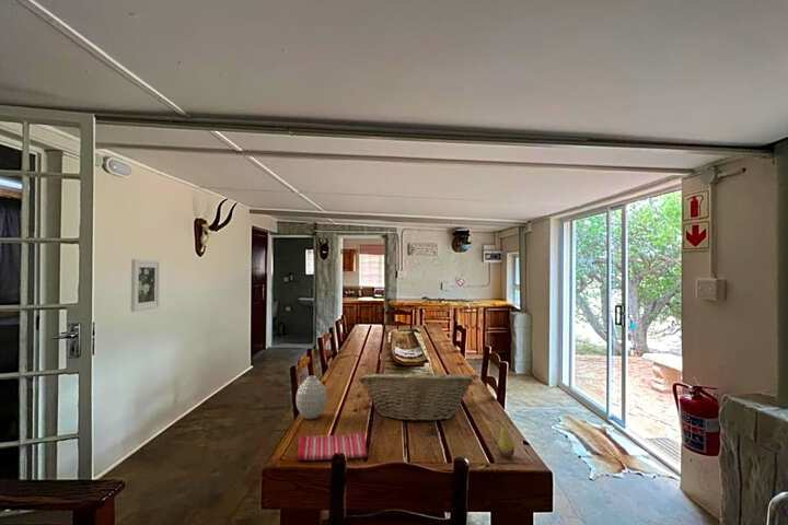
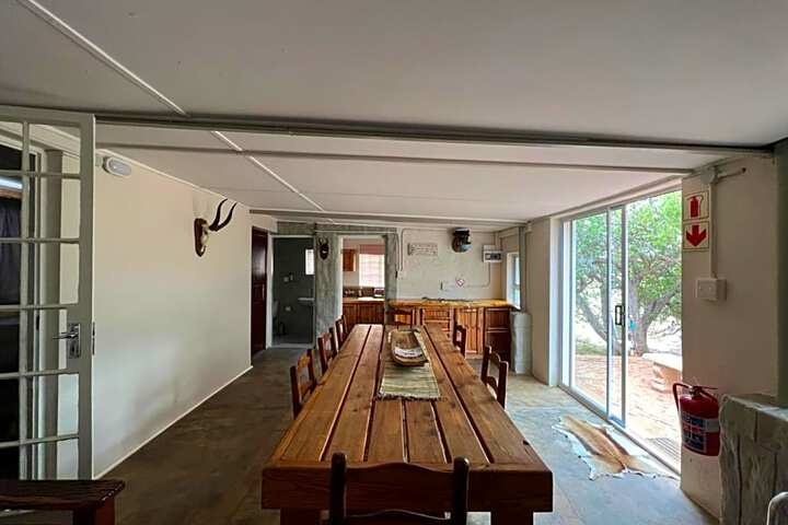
- vase [294,375,328,420]
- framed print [130,258,161,313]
- fruit basket [358,366,474,423]
- dish towel [296,432,369,462]
- fruit [495,419,515,458]
